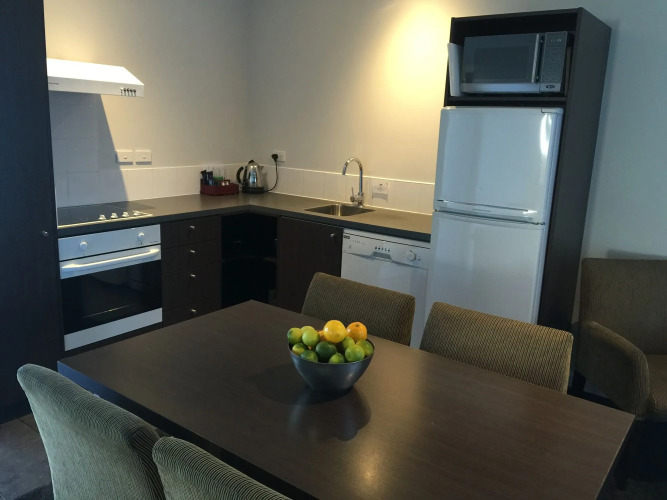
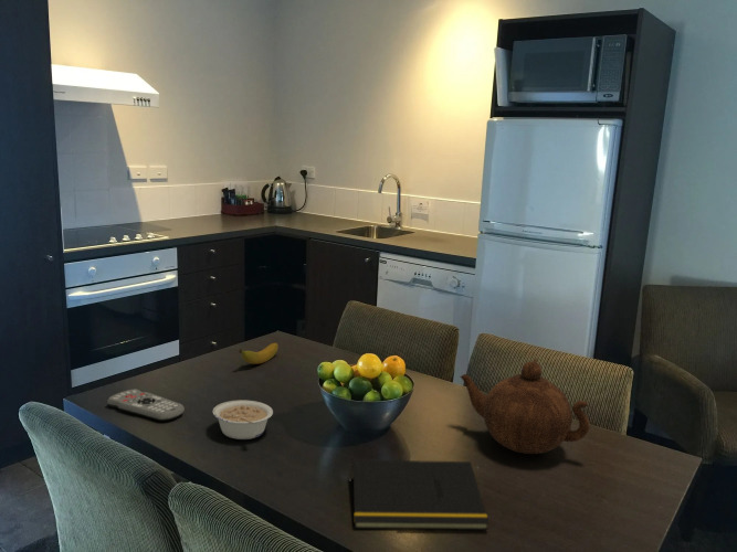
+ remote control [106,388,186,422]
+ notepad [349,459,489,531]
+ banana [238,342,280,365]
+ teapot [459,358,591,455]
+ legume [212,400,274,440]
